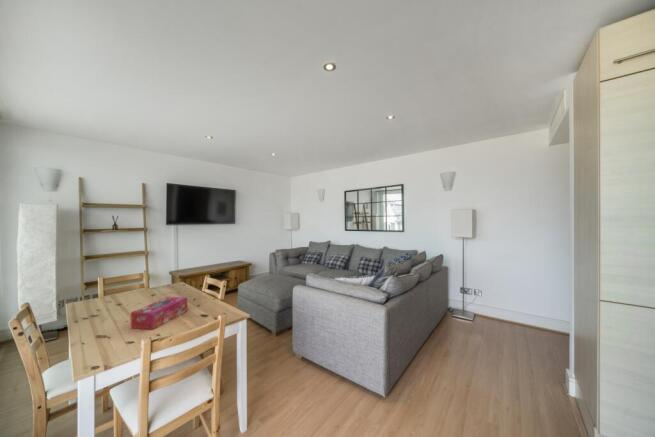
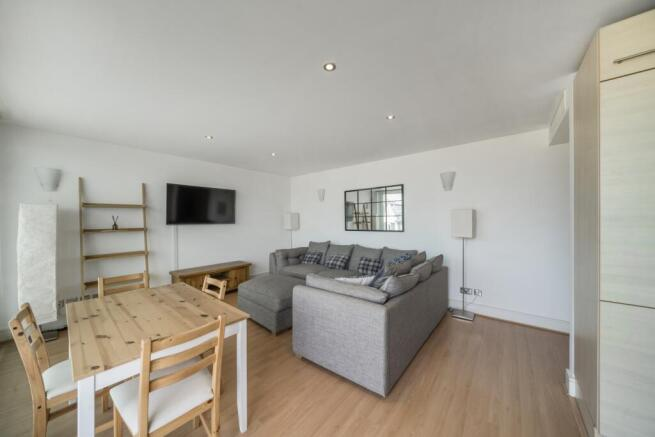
- tissue box [130,296,188,331]
